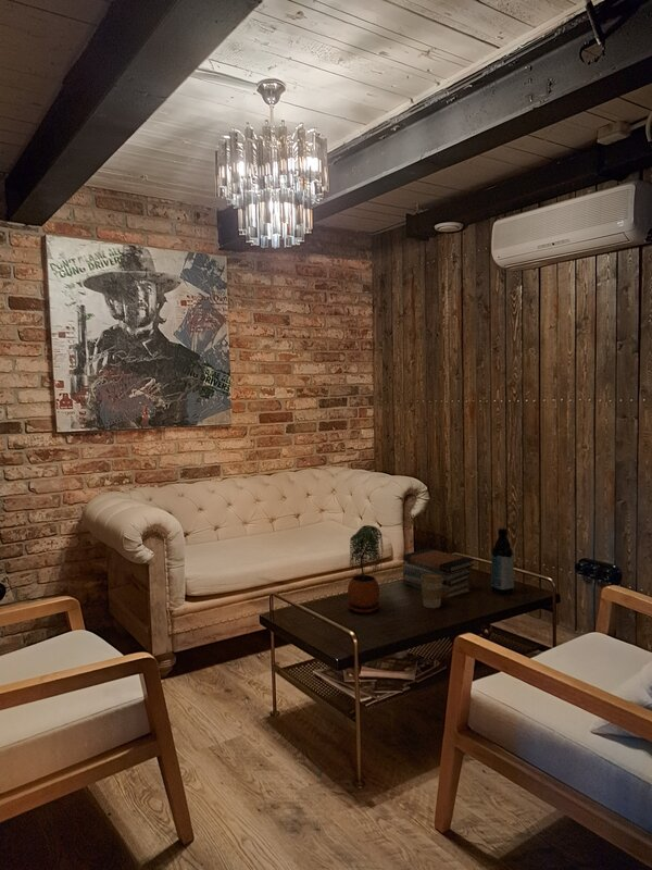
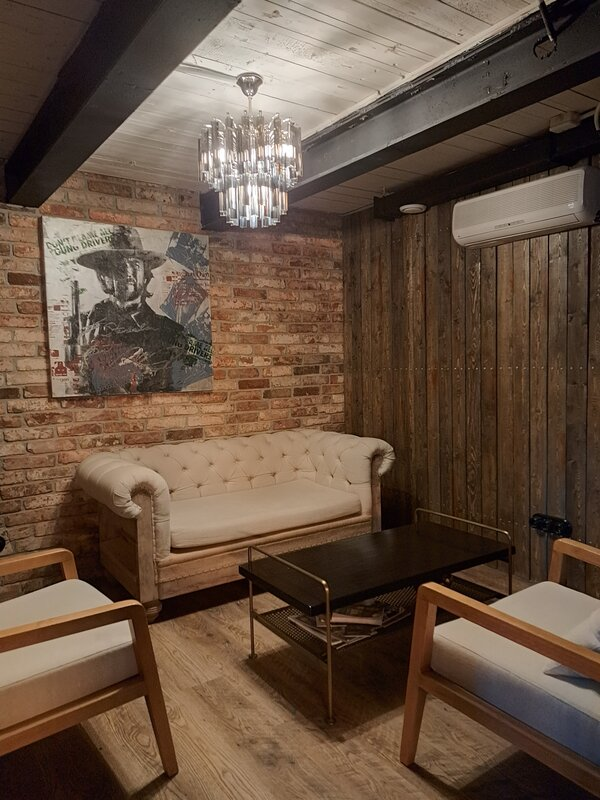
- potted plant [347,524,385,613]
- coffee cup [421,574,443,609]
- water bottle [490,527,515,596]
- book stack [402,547,475,599]
